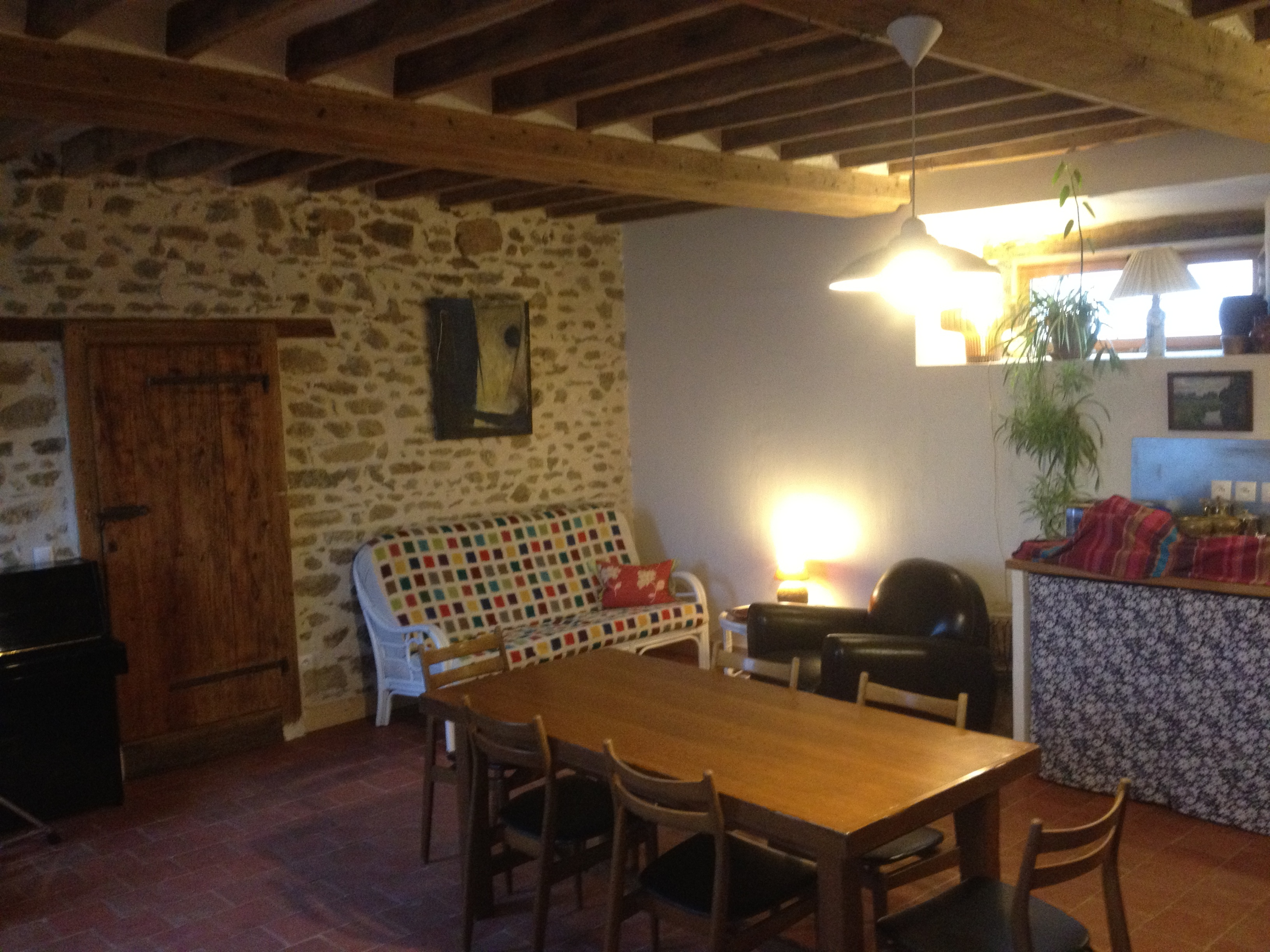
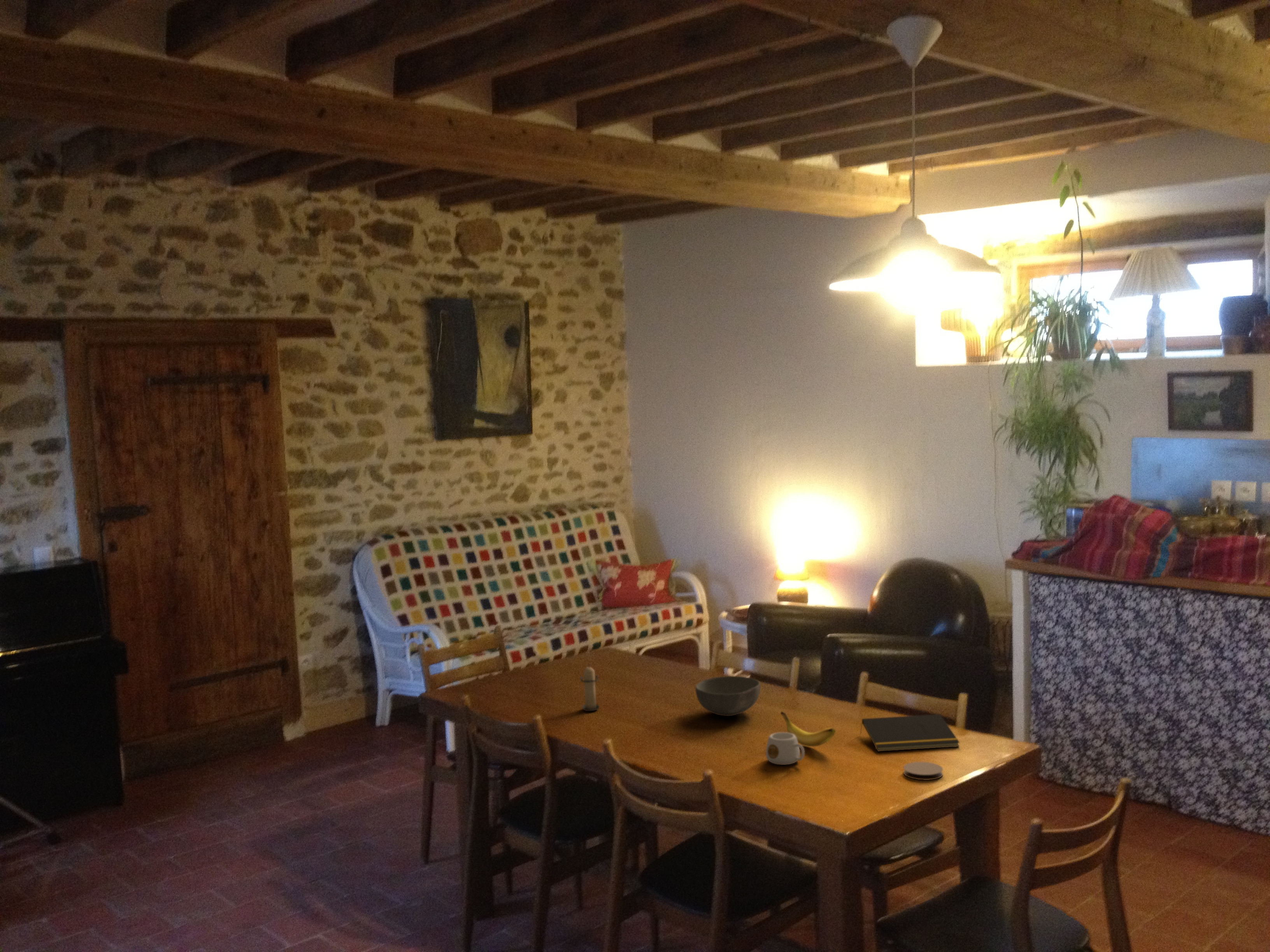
+ bowl [695,676,761,716]
+ mug [765,732,805,765]
+ notepad [860,714,960,752]
+ coaster [903,761,943,780]
+ candle [579,663,600,711]
+ banana [780,711,836,747]
